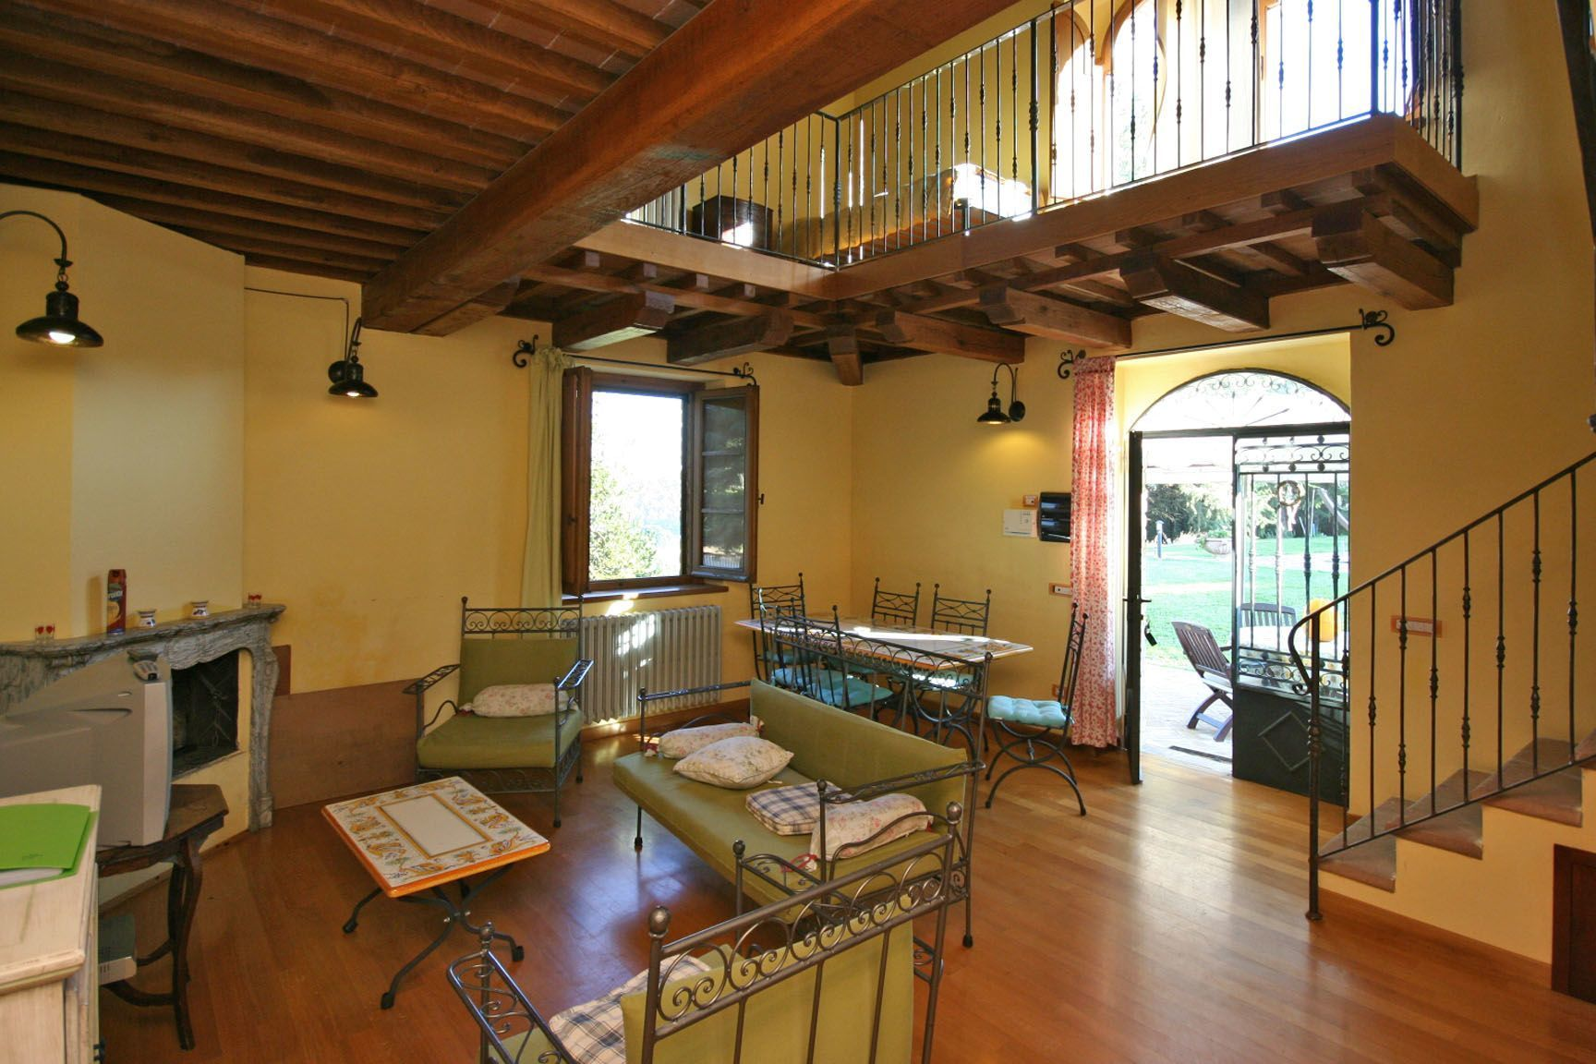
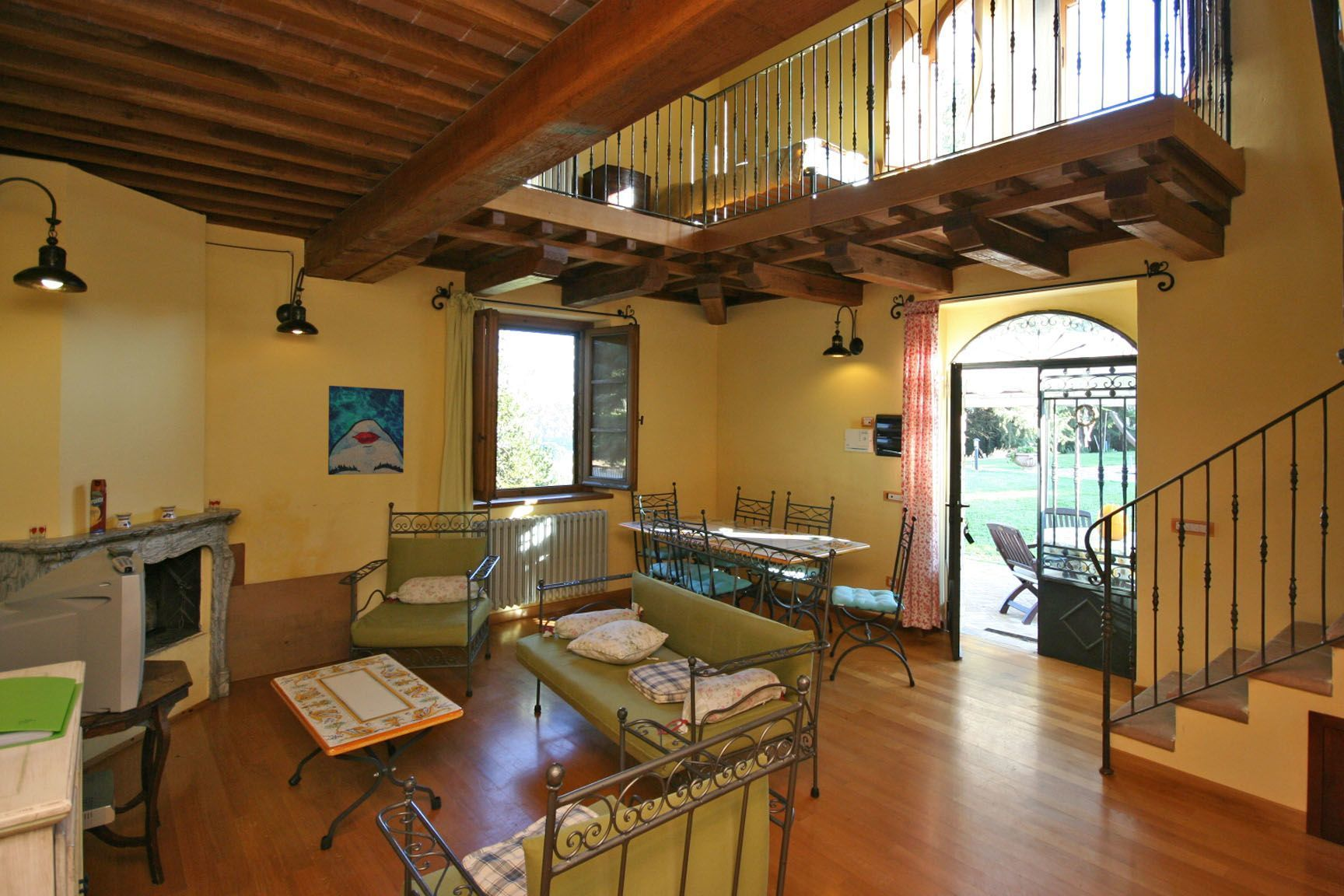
+ wall art [327,385,405,476]
